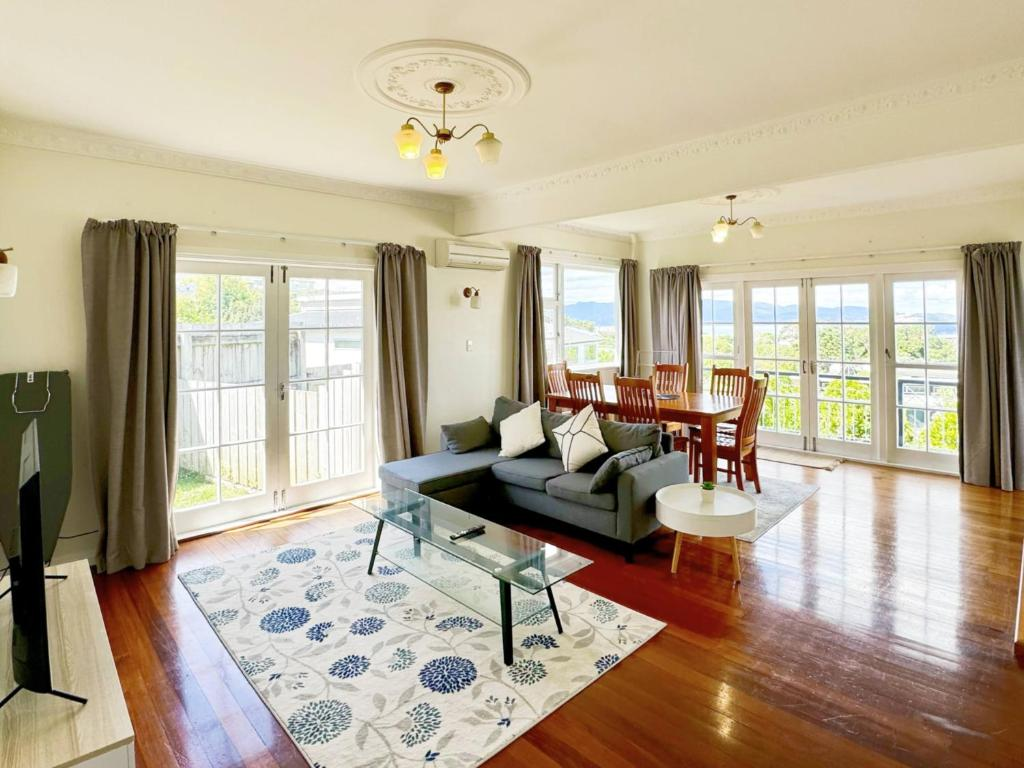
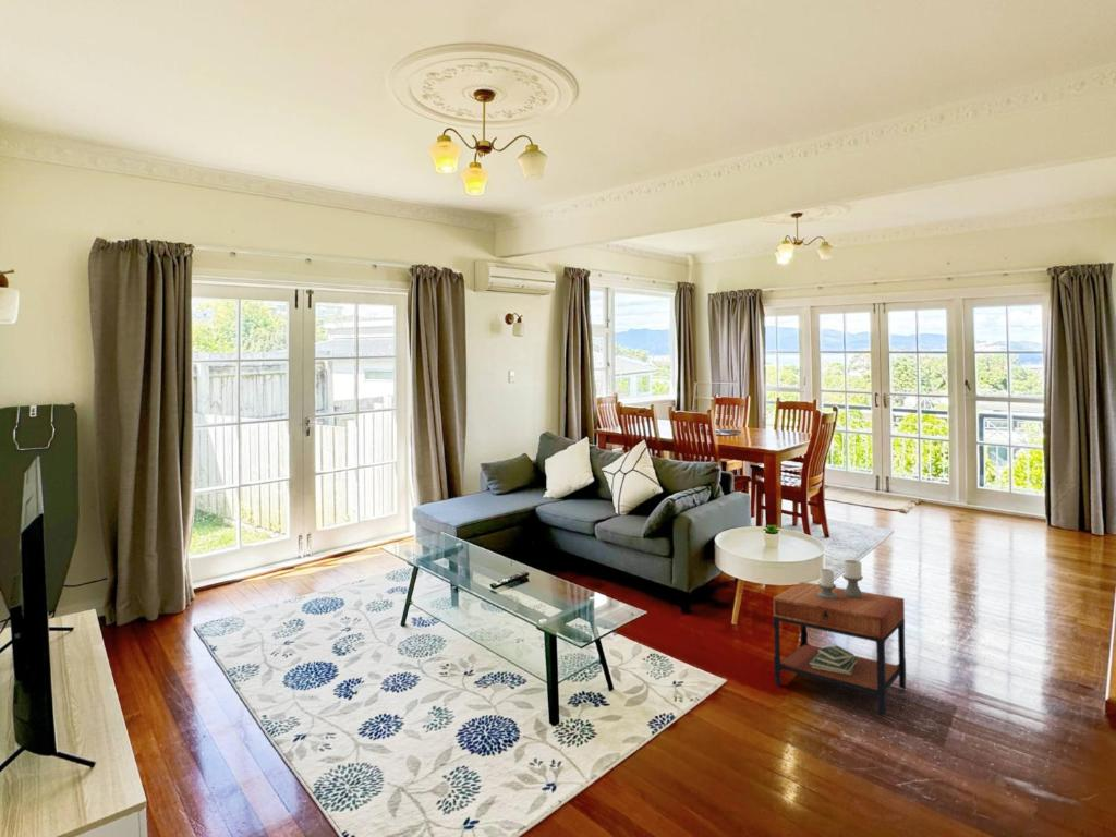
+ side table [772,559,907,717]
